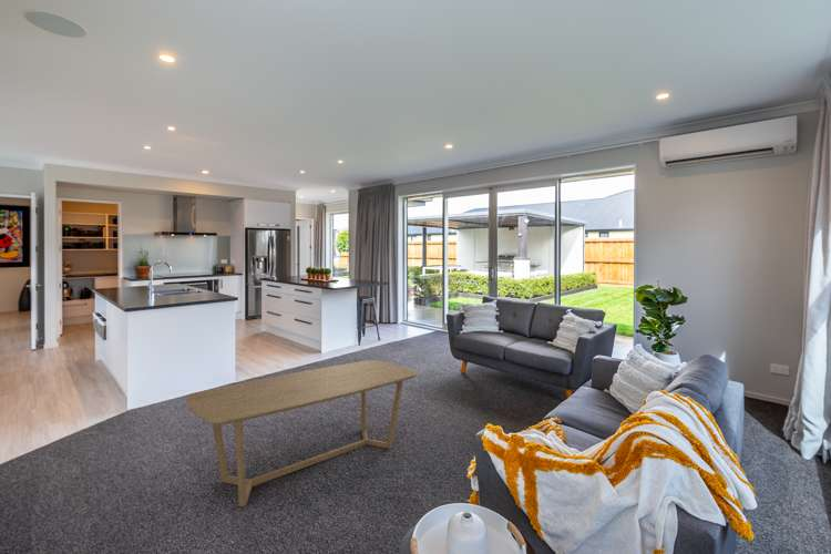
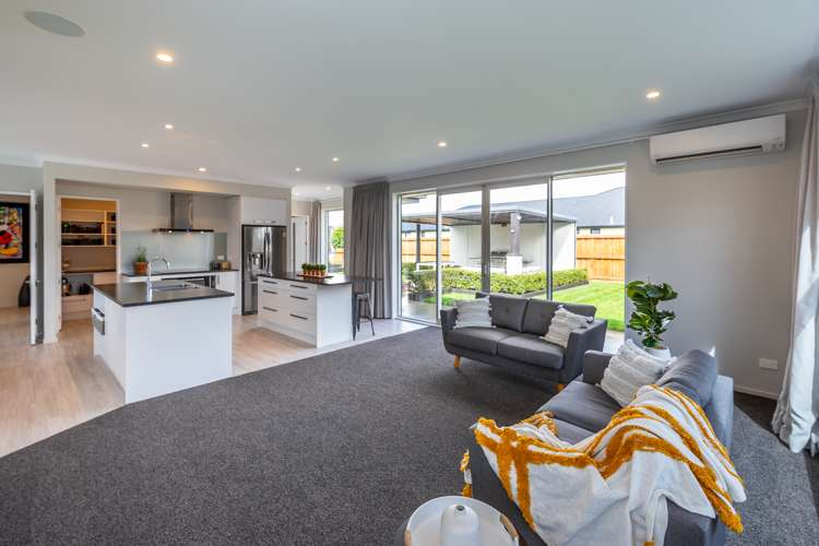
- coffee table [185,359,419,507]
